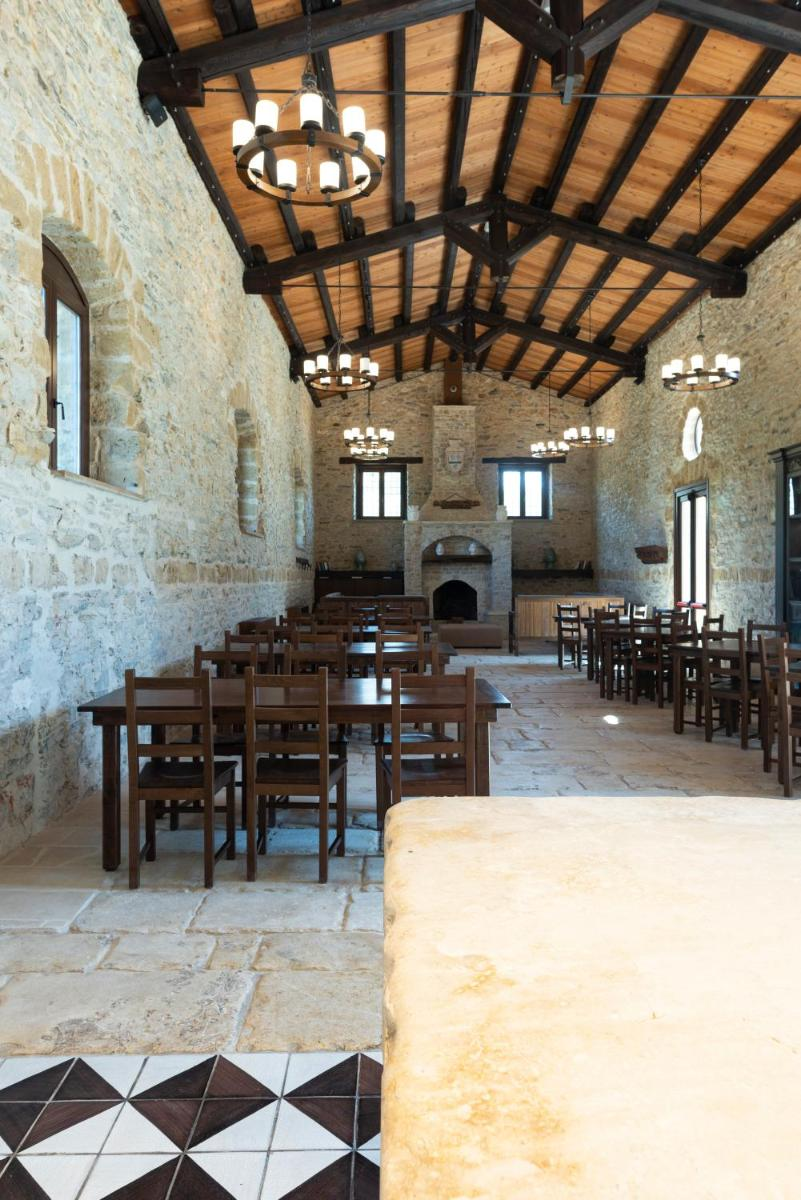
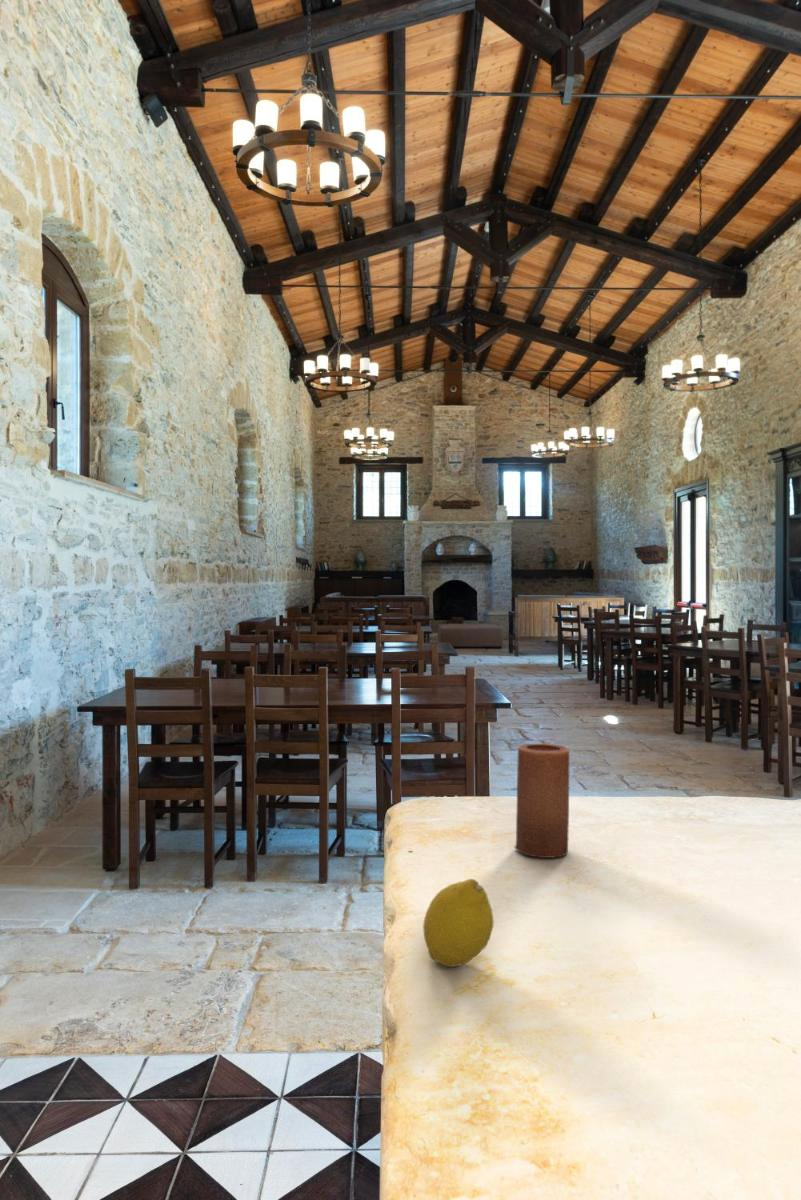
+ candle [514,743,570,859]
+ fruit [422,878,495,968]
